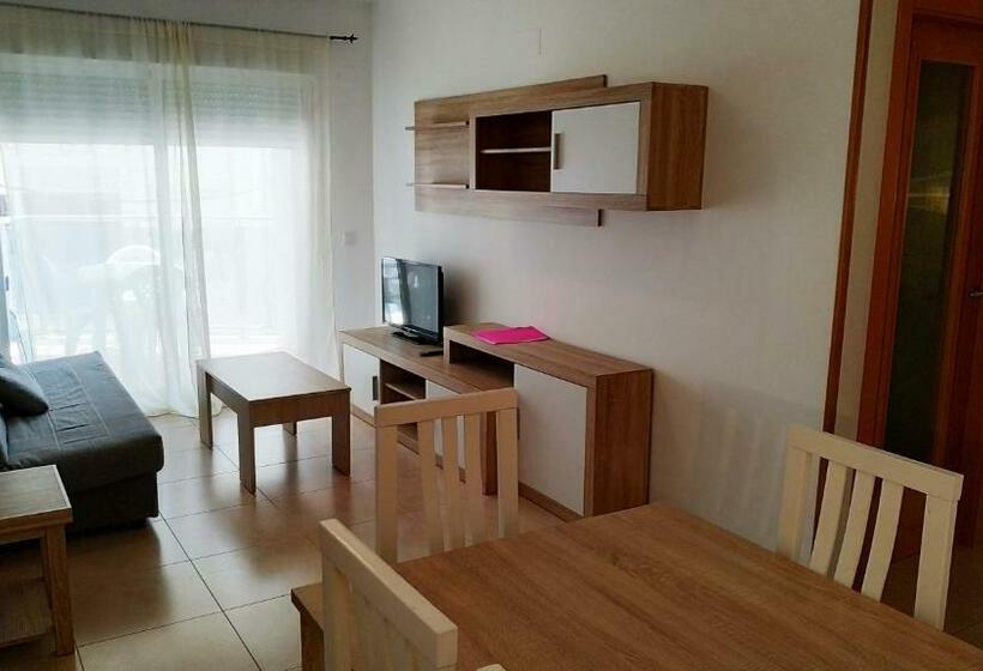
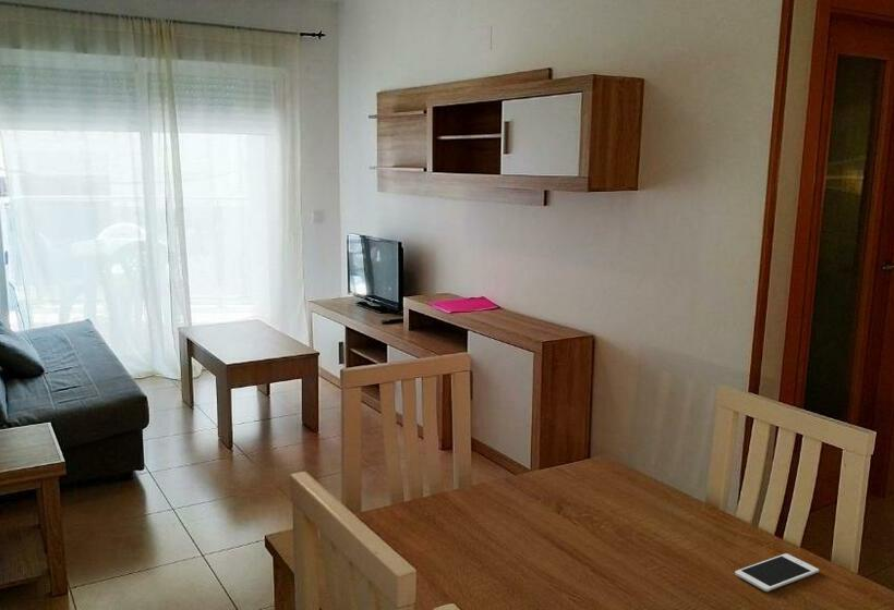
+ cell phone [734,552,820,593]
